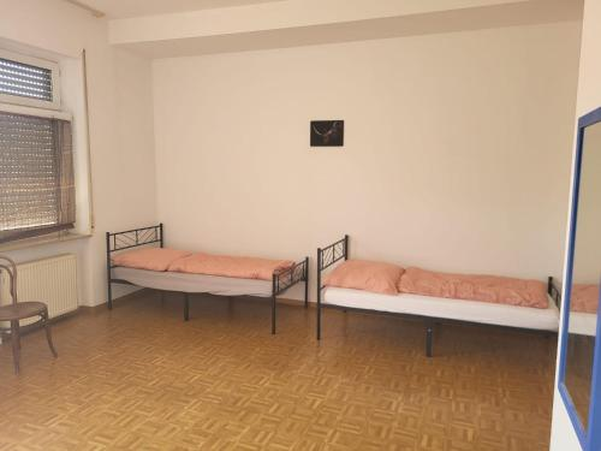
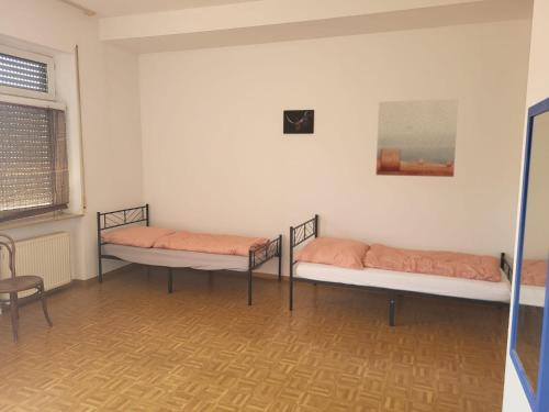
+ wall art [374,98,459,178]
